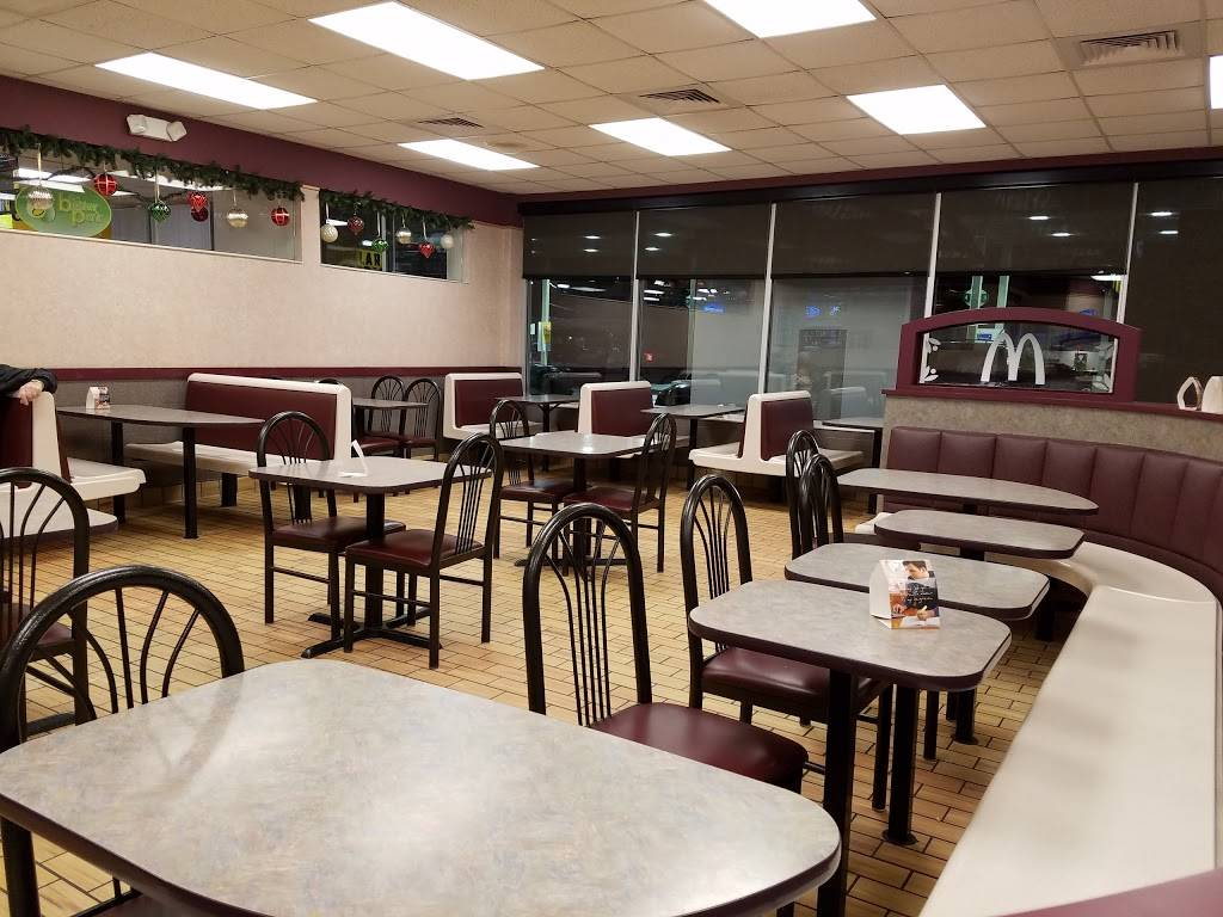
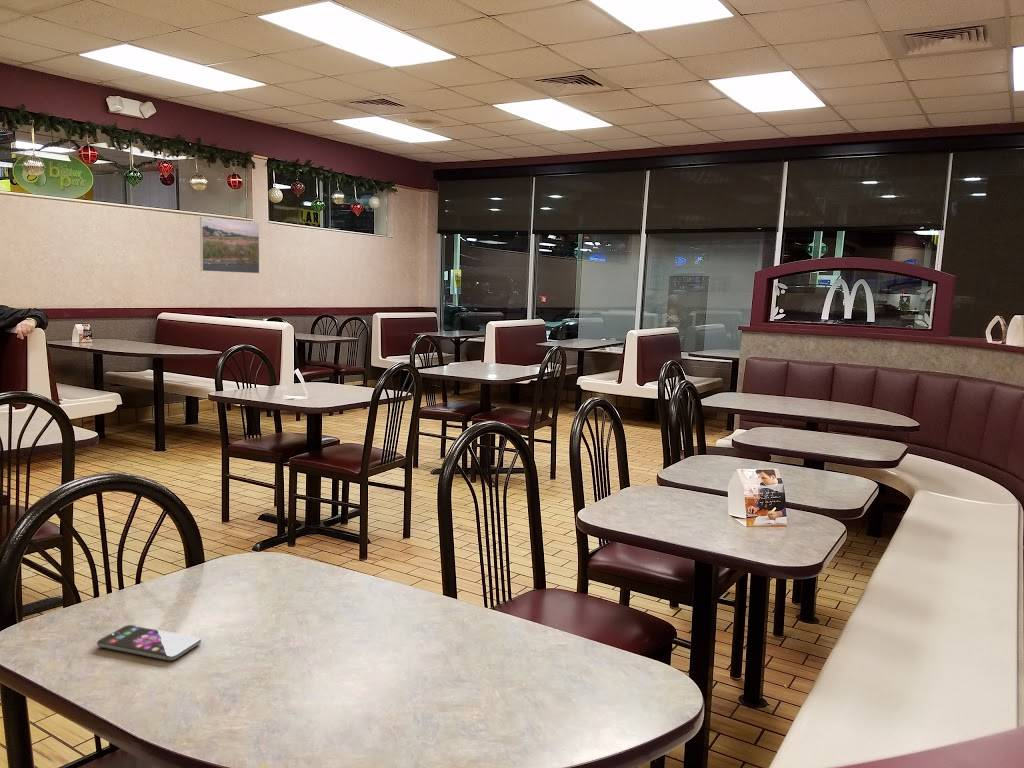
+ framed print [199,216,260,274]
+ smartphone [96,624,202,661]
